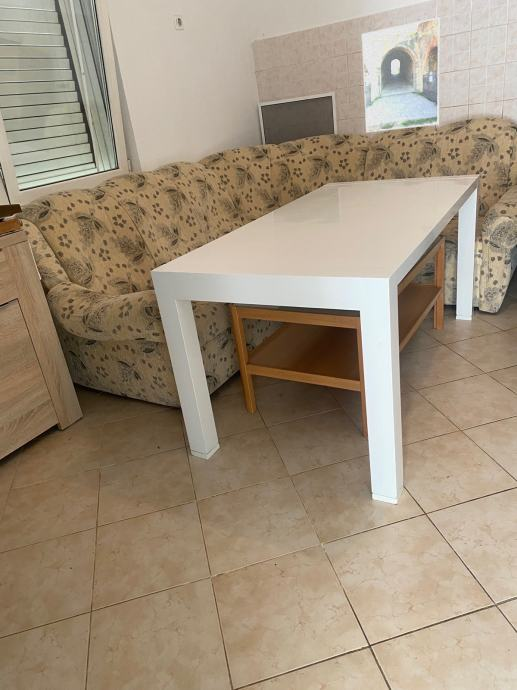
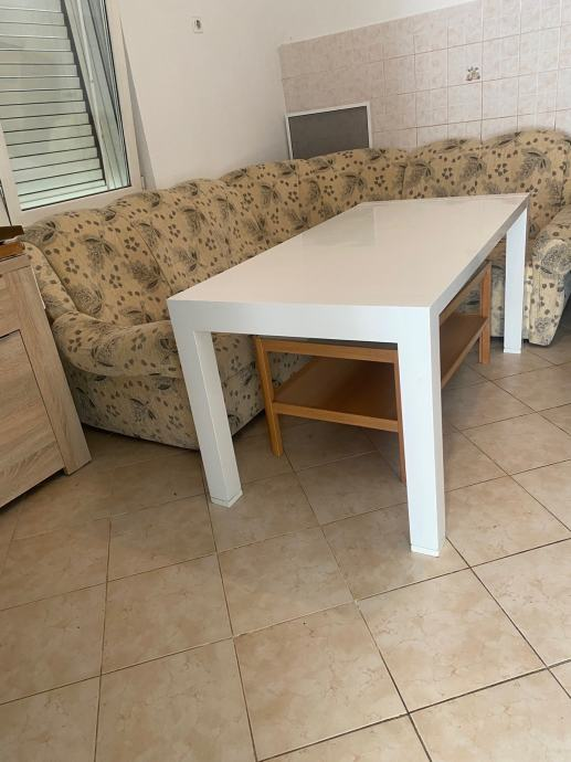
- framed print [361,16,441,133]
